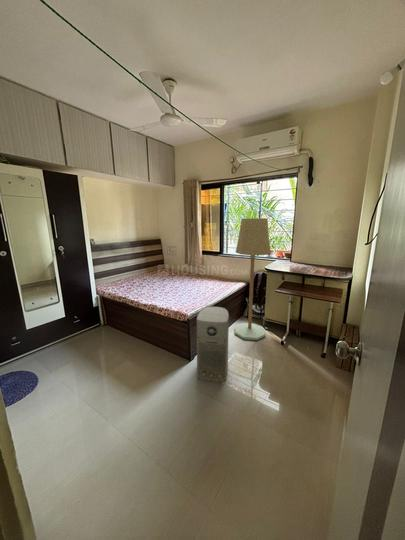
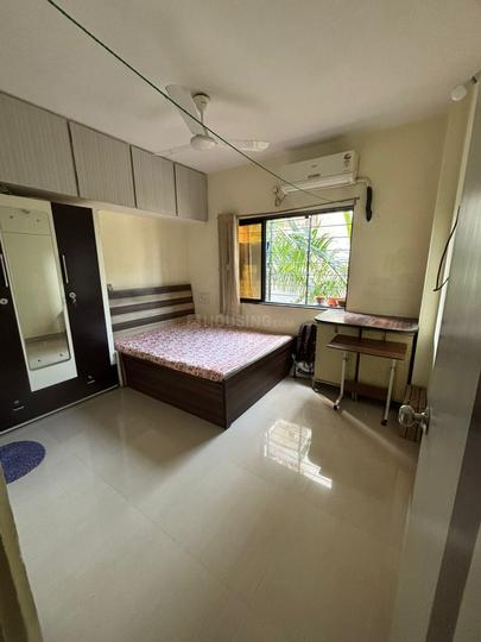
- floor lamp [234,217,272,341]
- air purifier [196,306,230,383]
